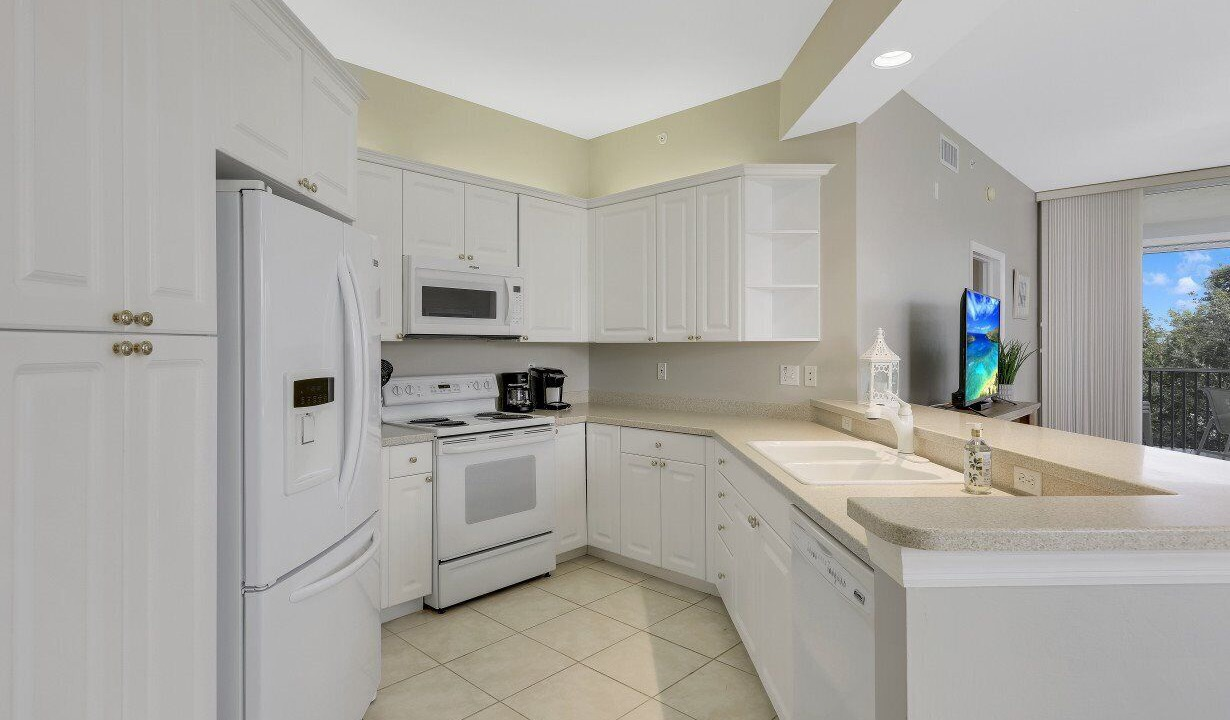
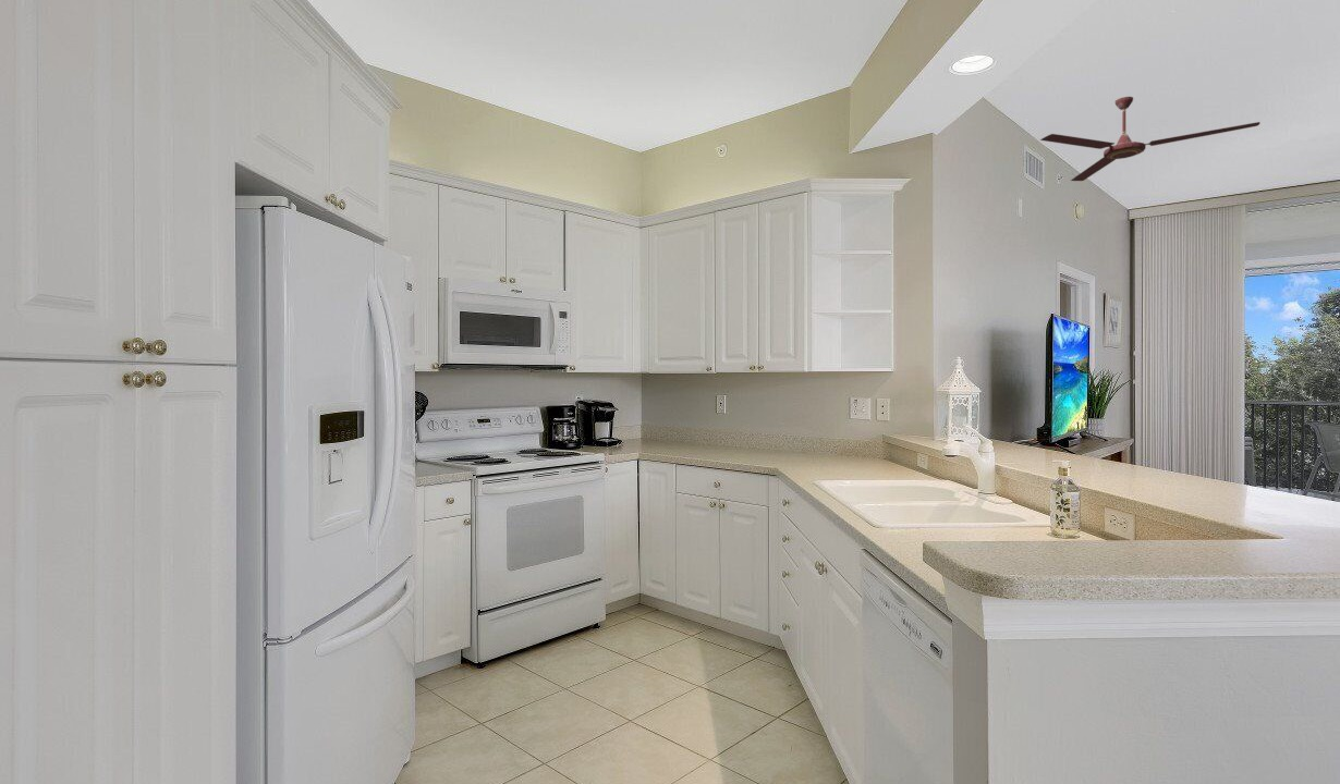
+ ceiling fan [1039,96,1260,182]
